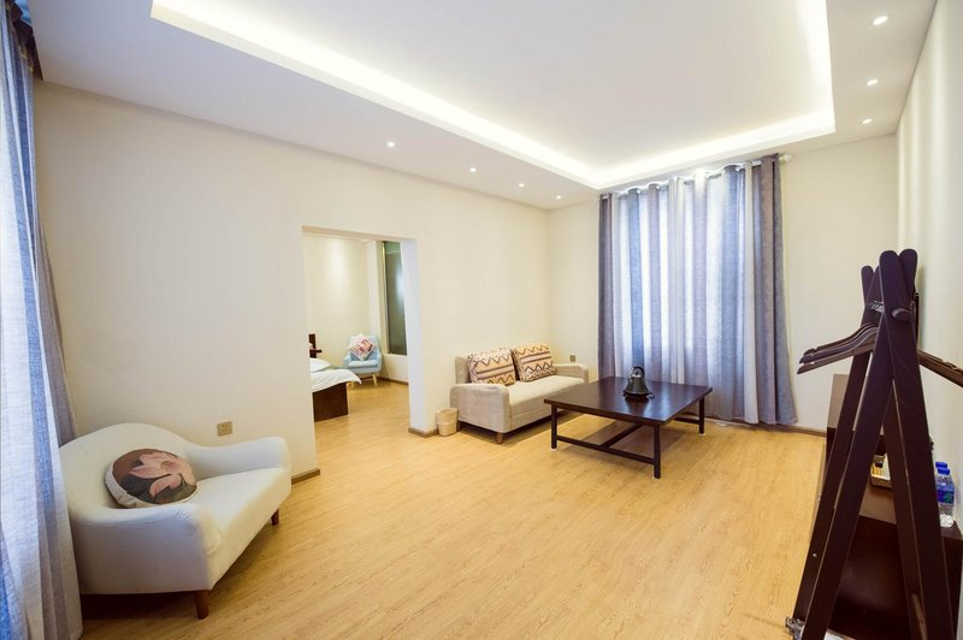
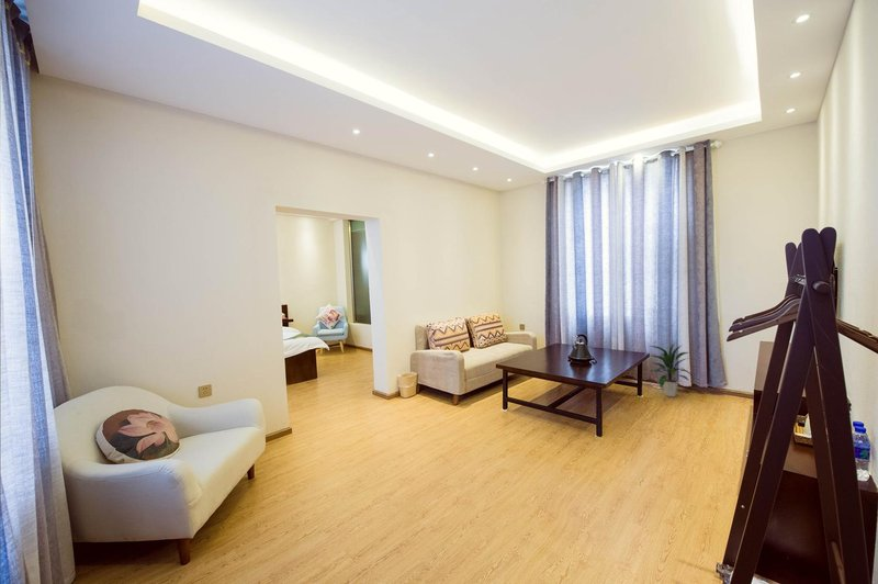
+ indoor plant [649,341,694,397]
